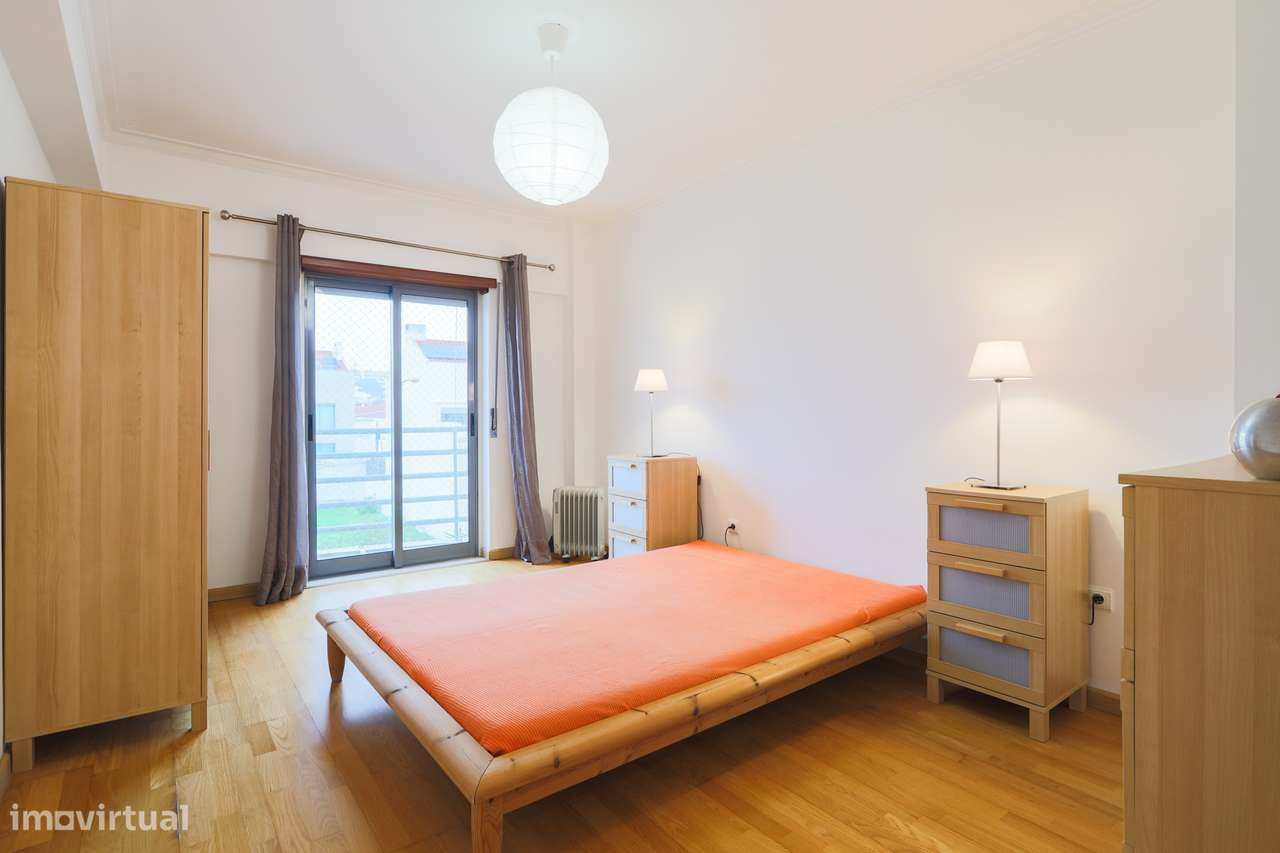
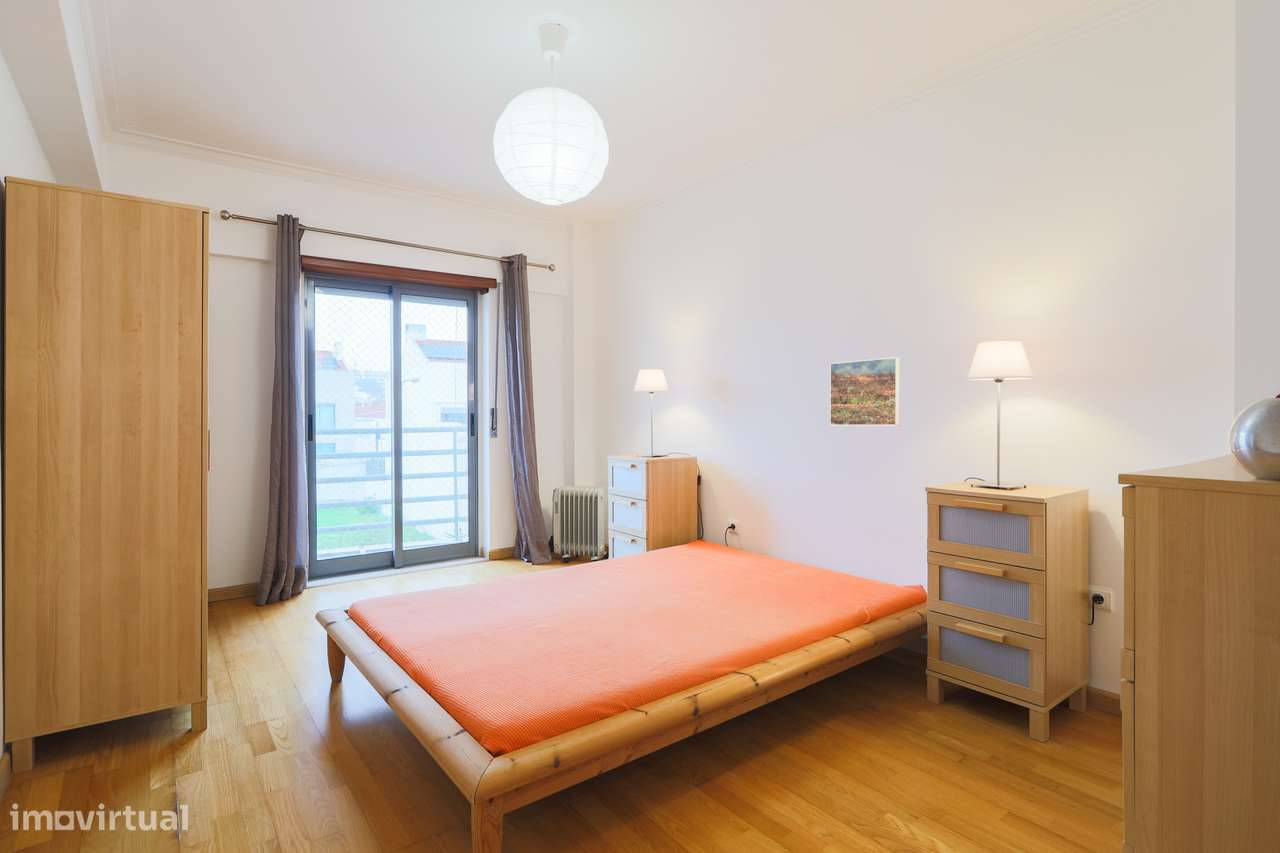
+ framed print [829,356,901,426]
